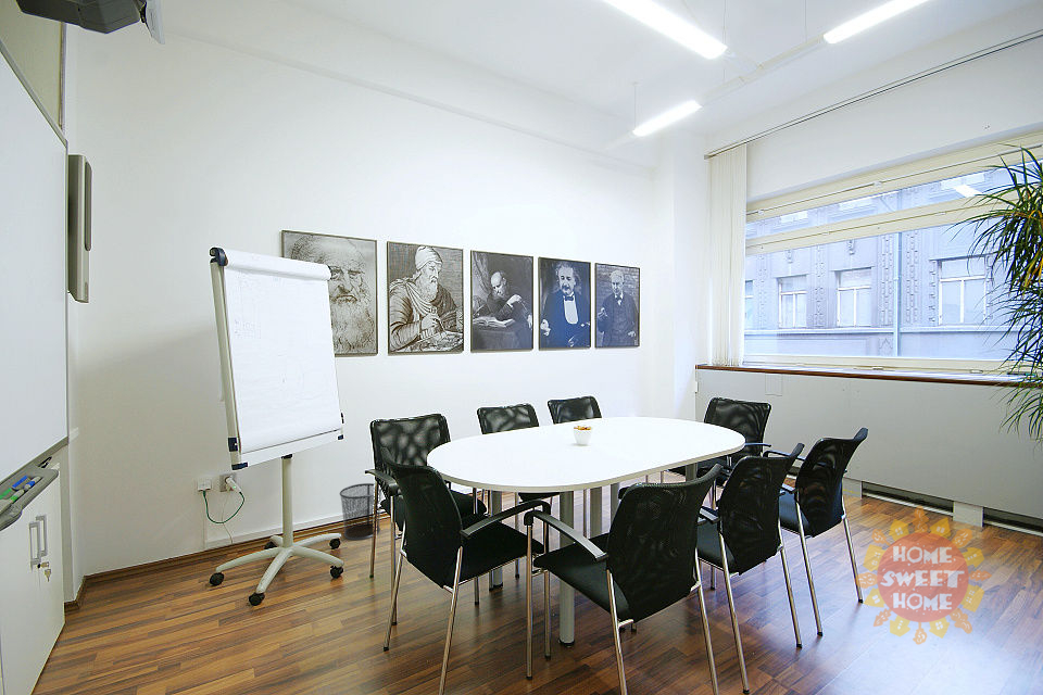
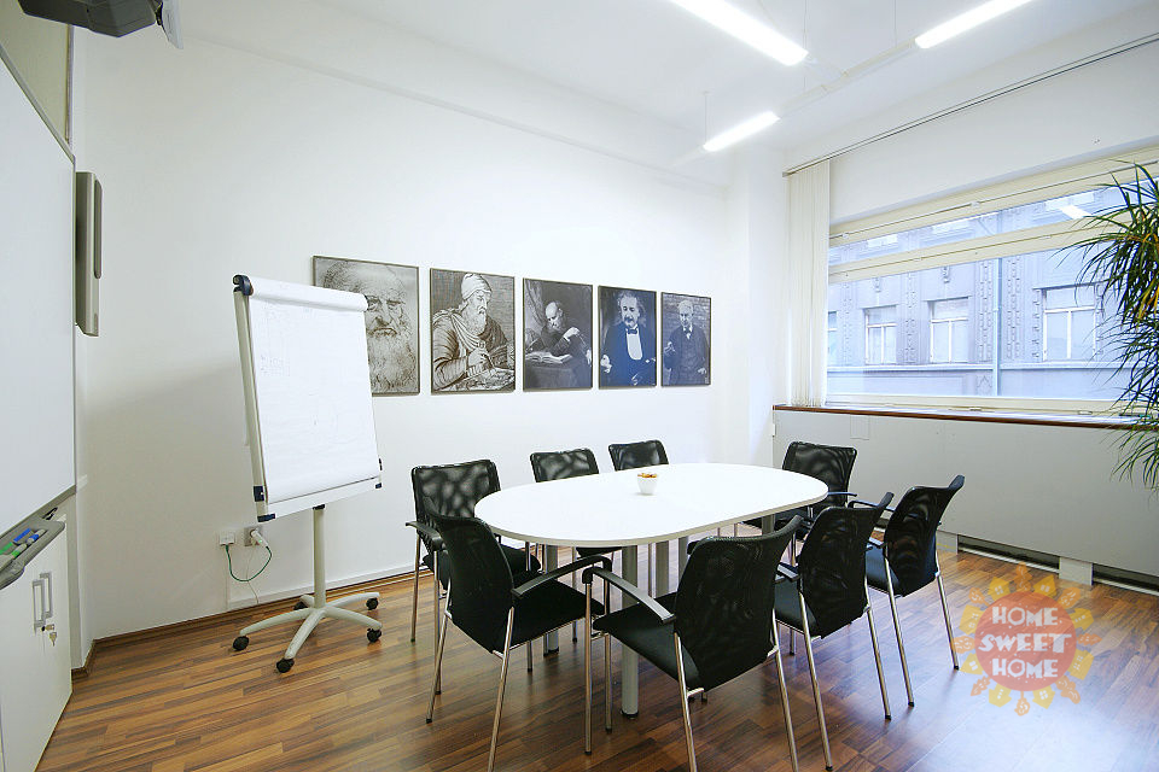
- waste bin [339,482,382,541]
